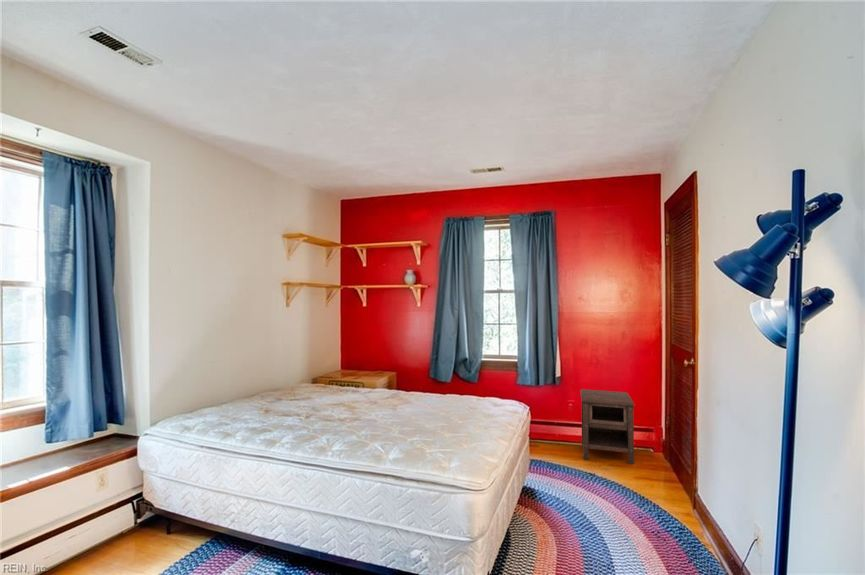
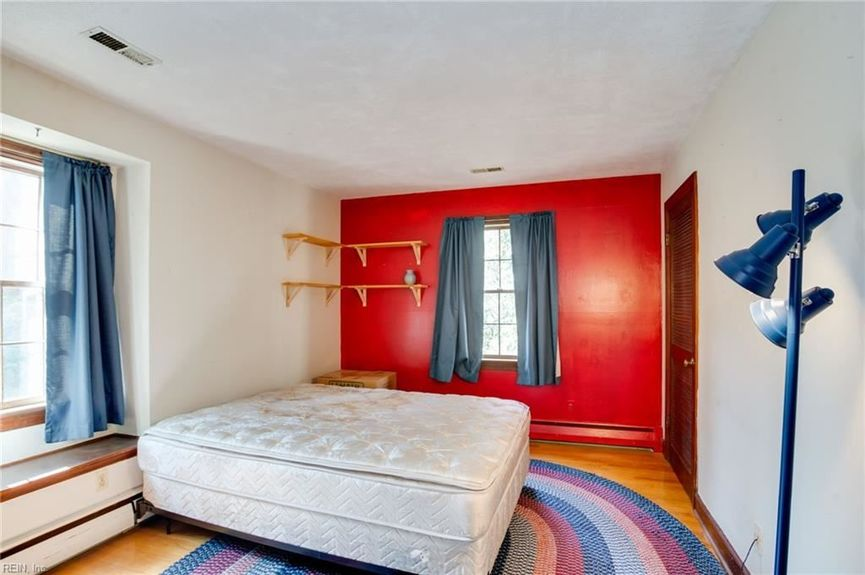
- nightstand [579,388,636,465]
